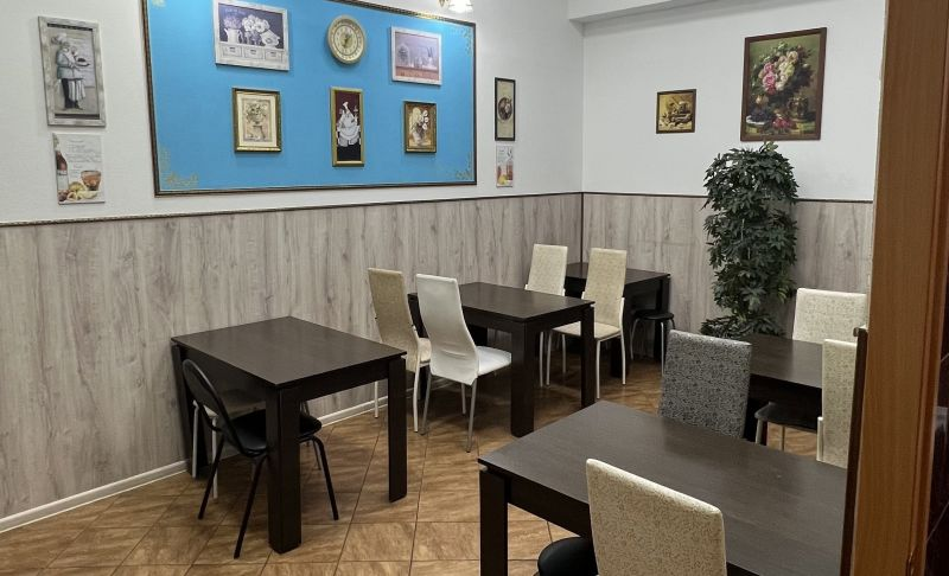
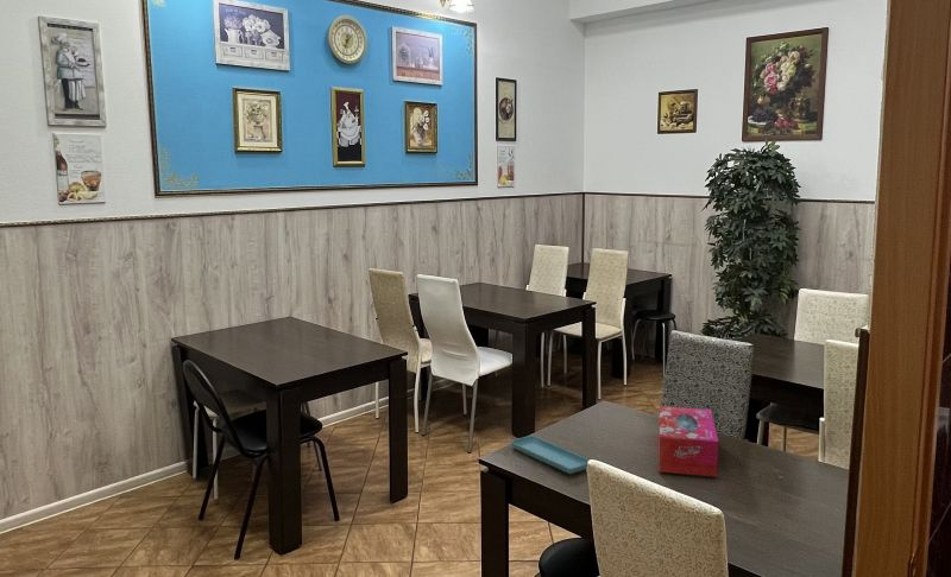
+ tissue box [657,405,719,478]
+ saucer [509,435,591,475]
